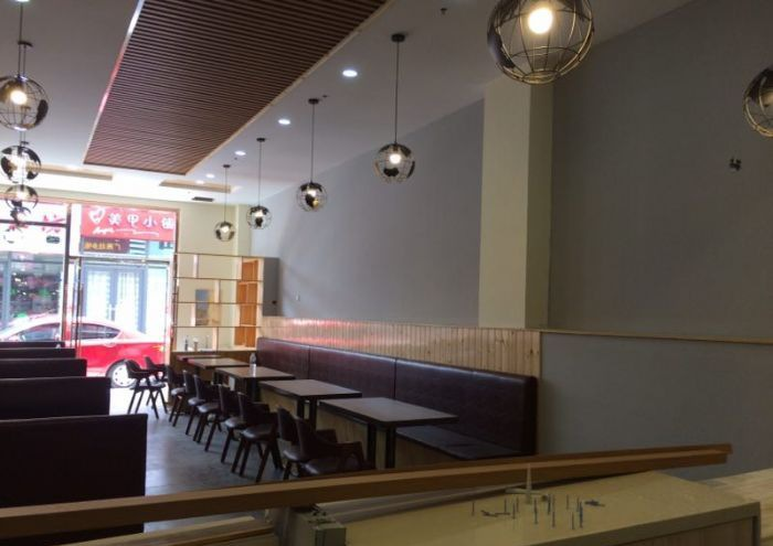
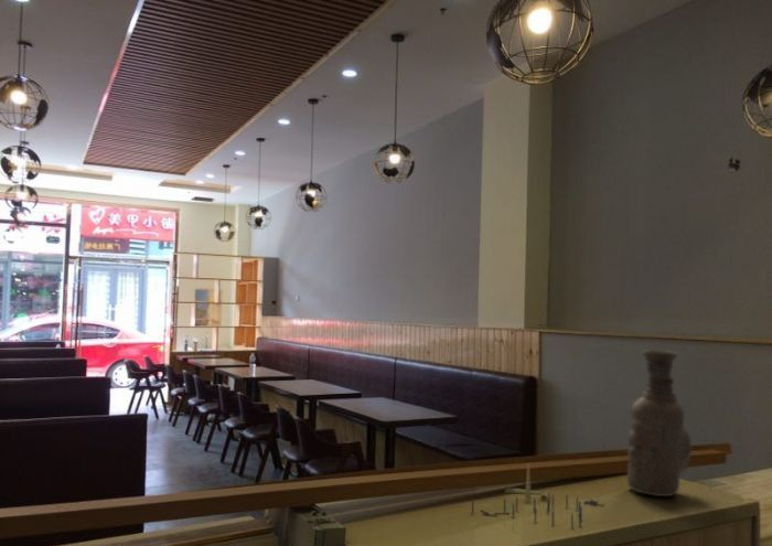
+ vase [626,349,693,497]
